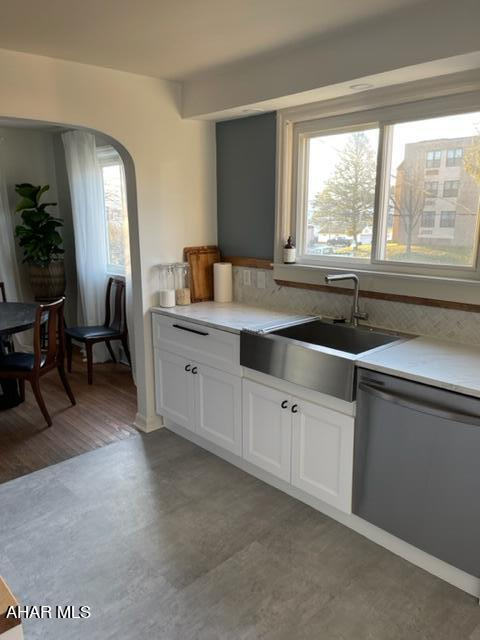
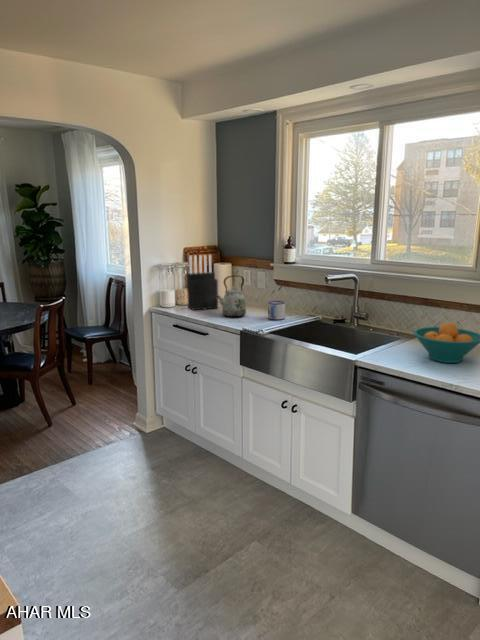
+ kettle [216,274,247,318]
+ mug [267,300,286,321]
+ fruit bowl [412,321,480,364]
+ knife block [186,254,219,311]
